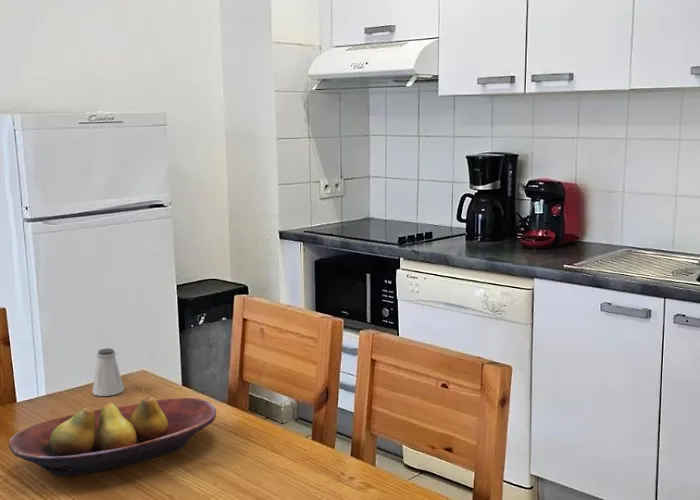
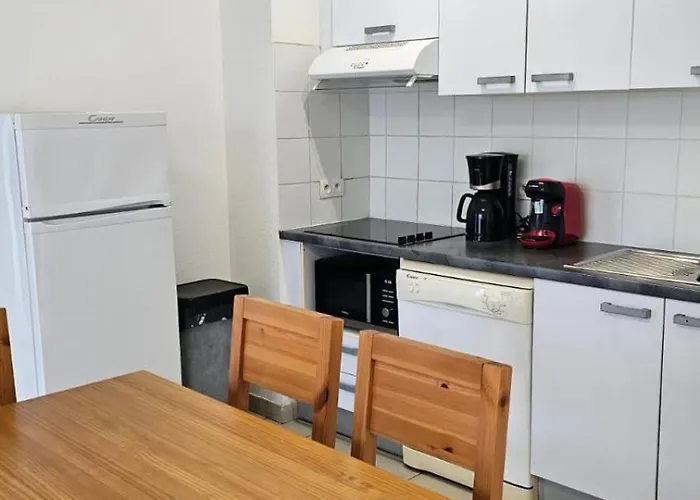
- fruit bowl [8,396,217,477]
- saltshaker [91,347,125,397]
